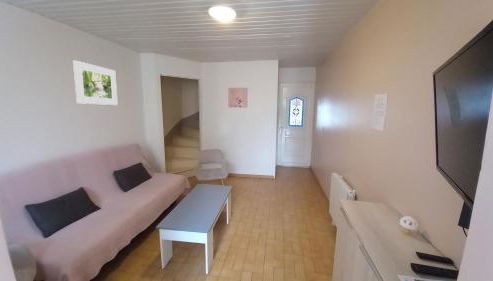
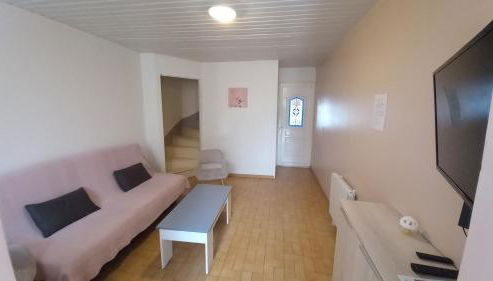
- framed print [72,59,119,106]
